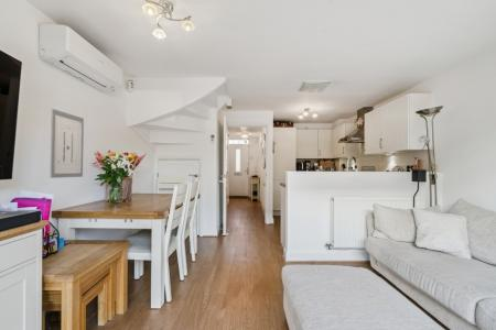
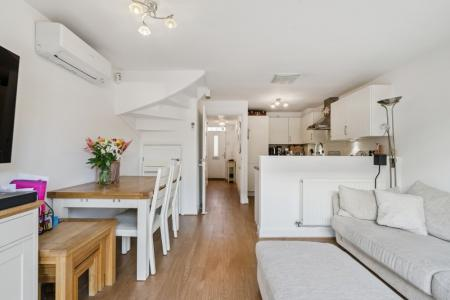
- wall art [48,108,85,179]
